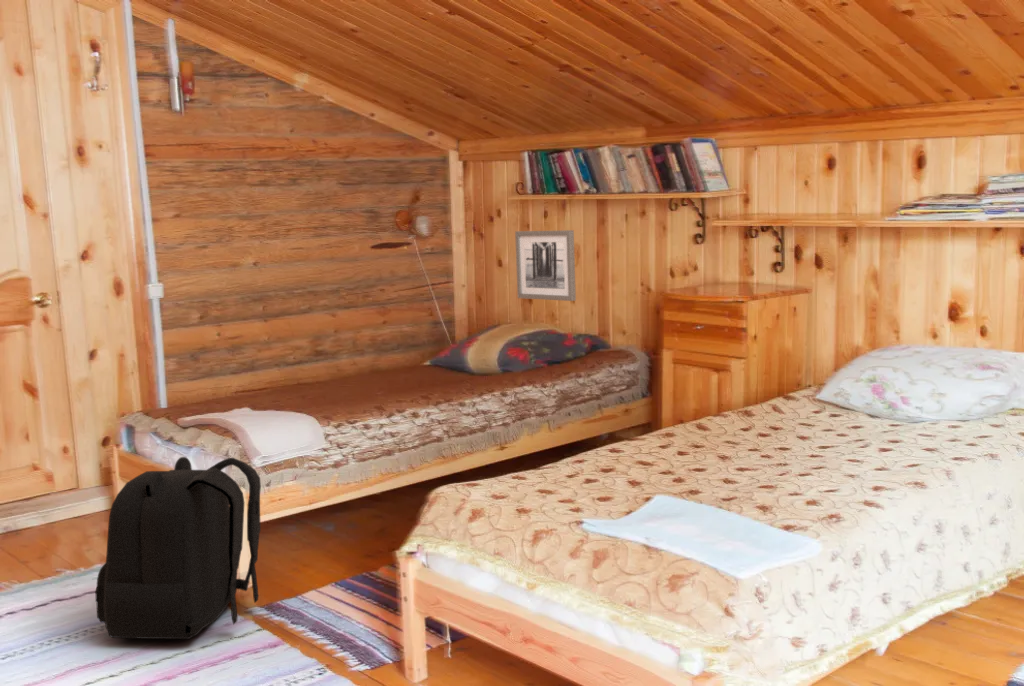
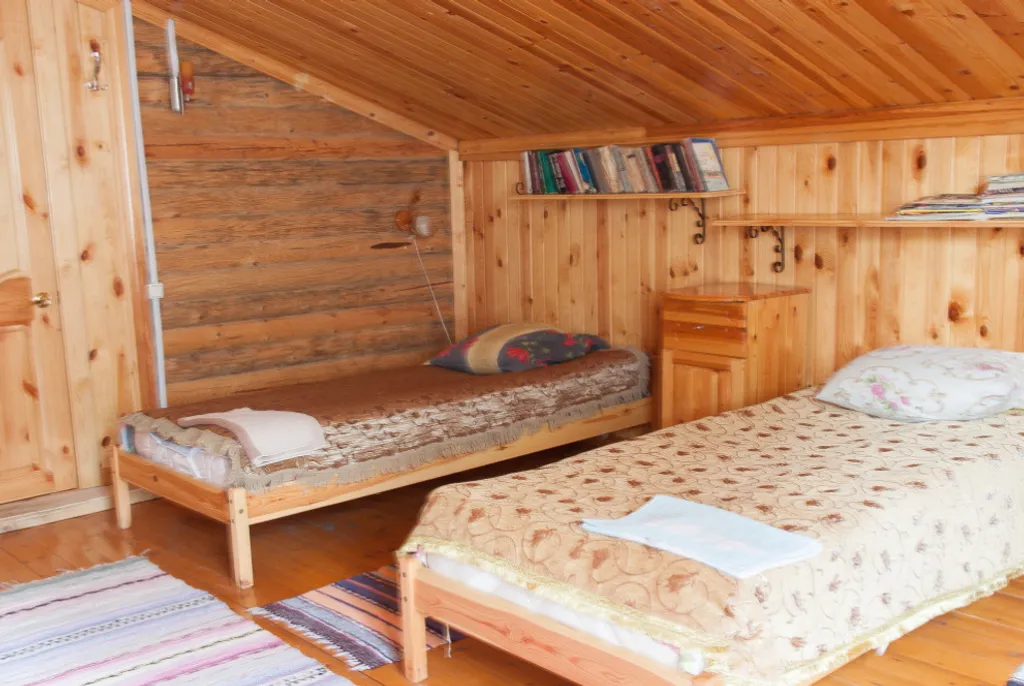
- backpack [94,456,262,640]
- wall art [514,229,577,302]
